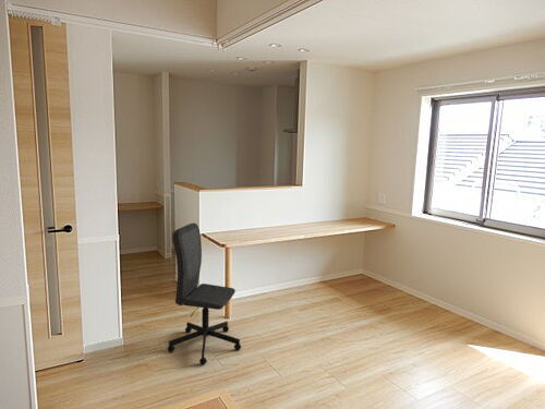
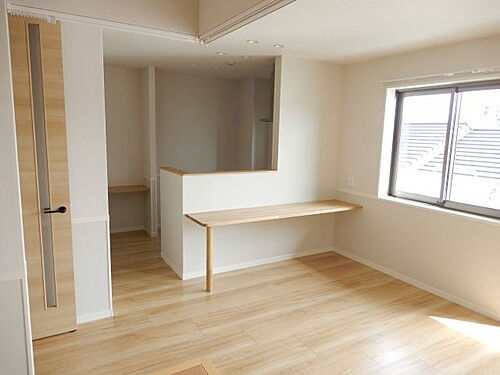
- office chair [167,222,242,366]
